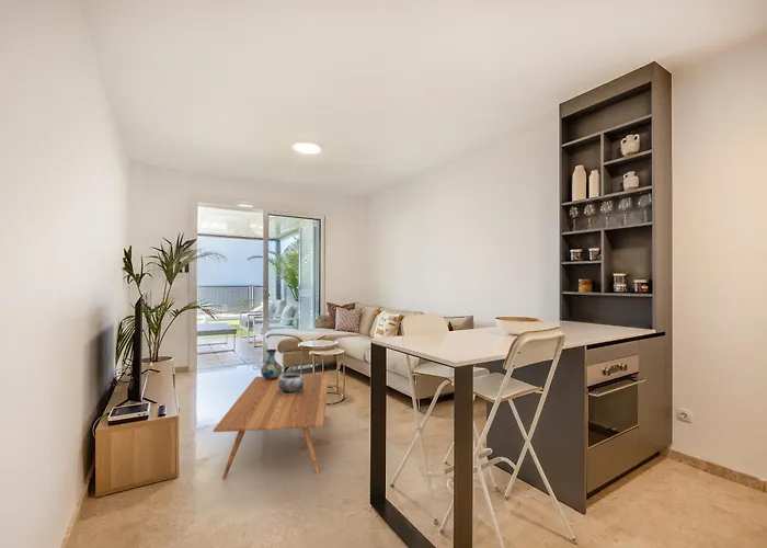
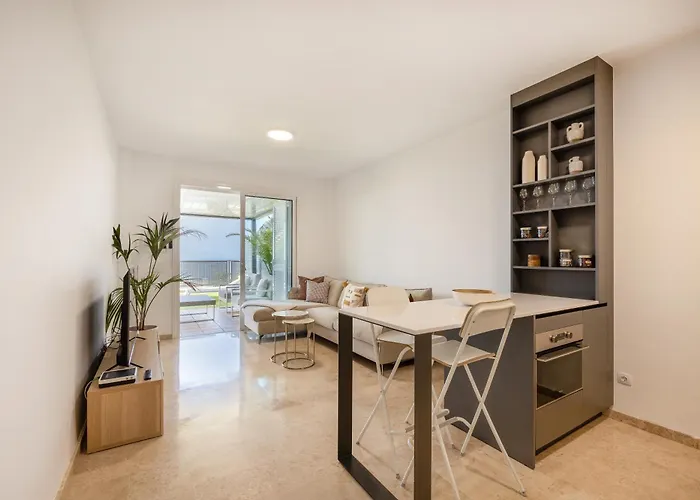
- coffee table [213,374,330,480]
- vase [260,349,283,380]
- decorative bowl [278,373,305,395]
